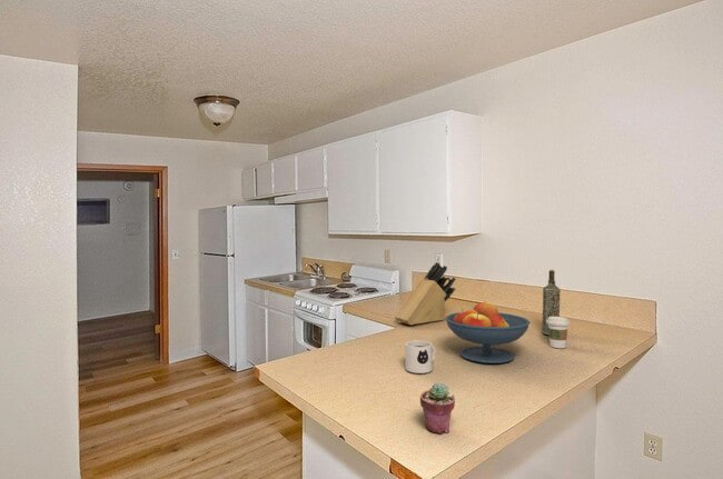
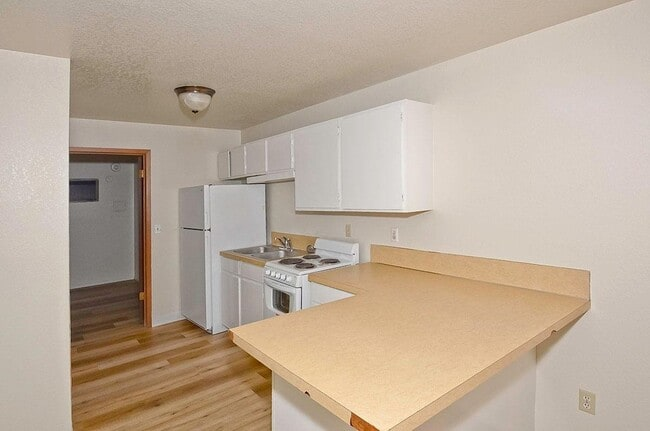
- coffee cup [546,316,571,349]
- potted succulent [419,382,456,435]
- mug [404,339,436,375]
- bottle [542,269,562,336]
- knife block [394,261,457,326]
- fruit bowl [445,301,531,365]
